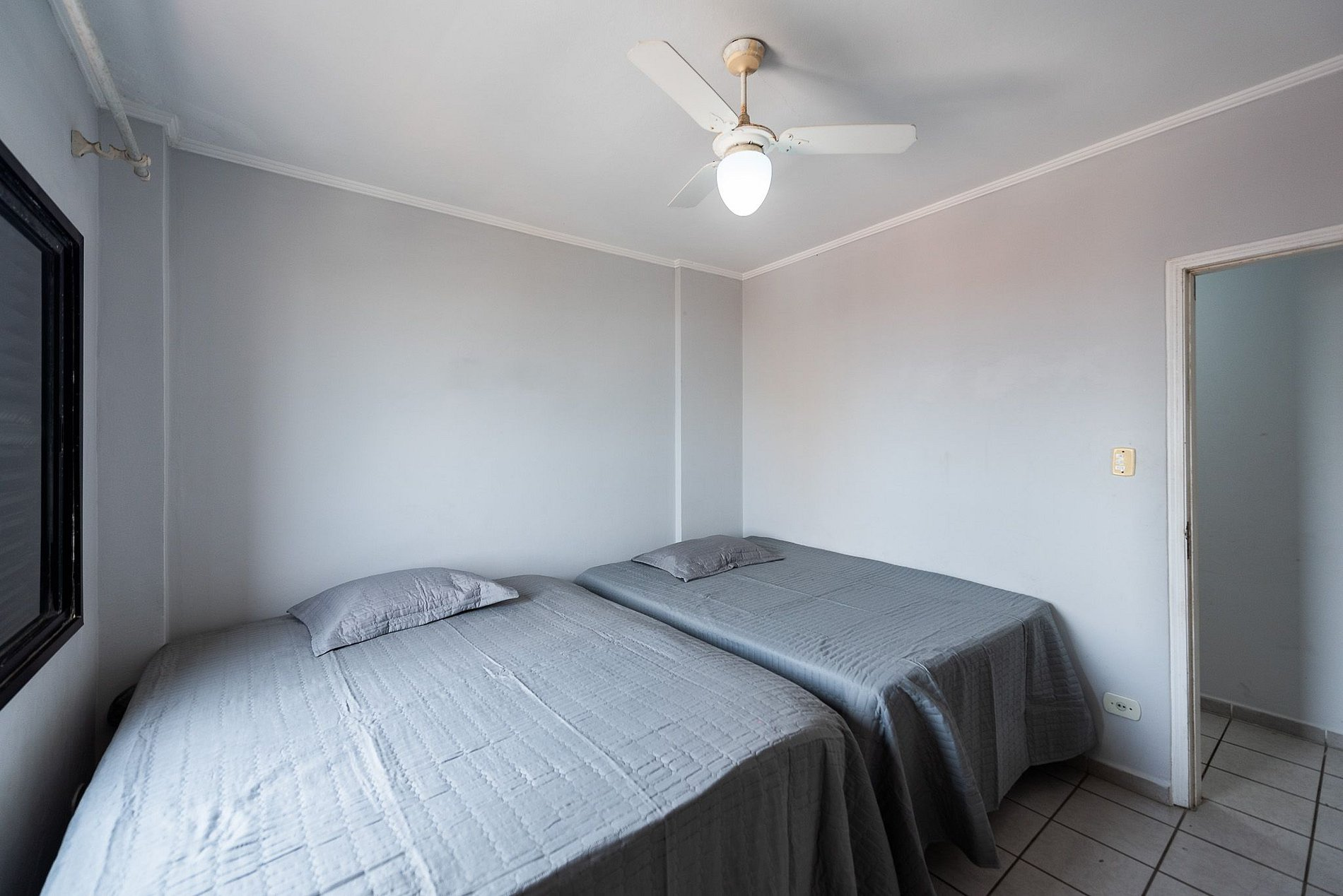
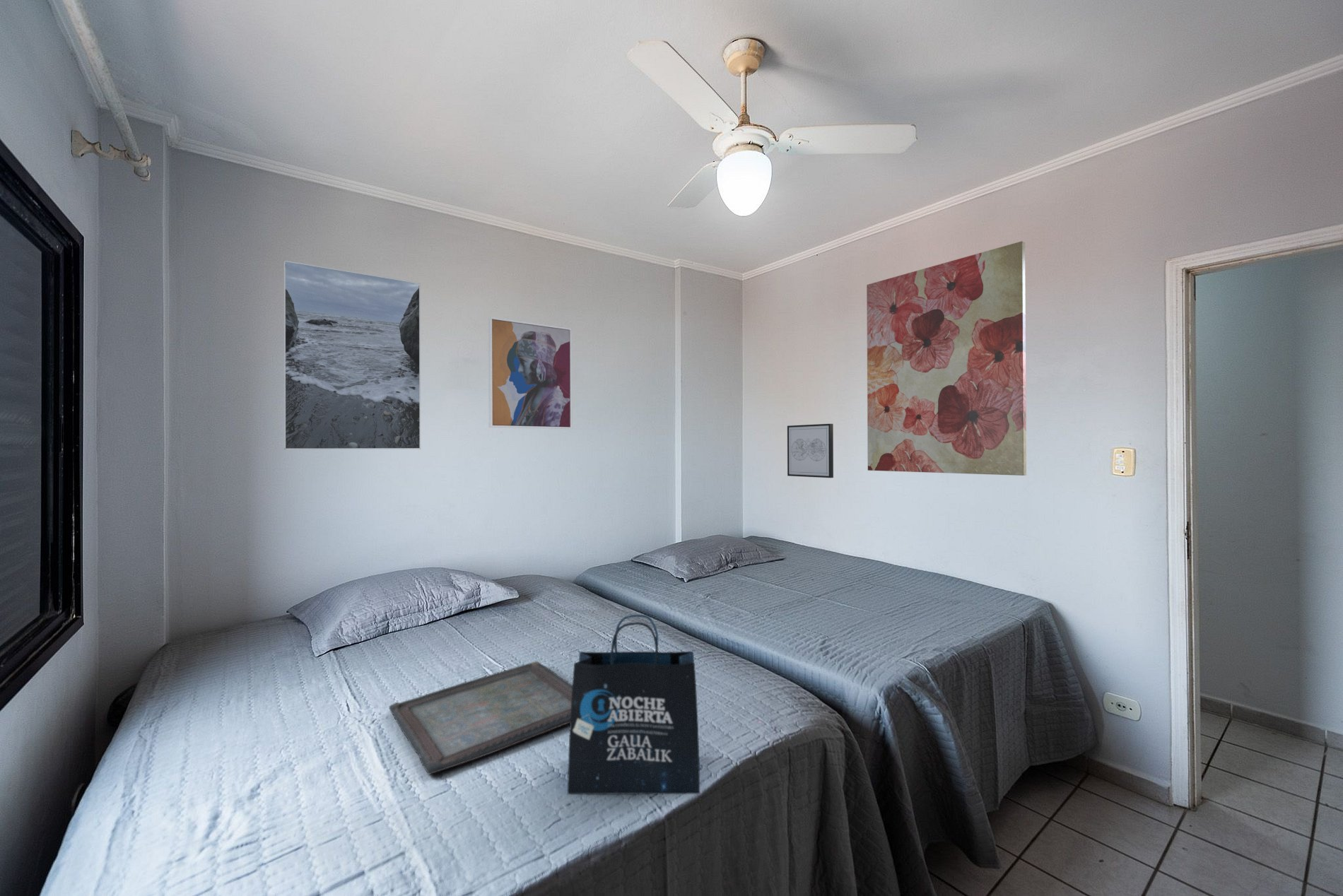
+ serving tray [388,661,573,775]
+ tote bag [567,614,700,795]
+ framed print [283,260,421,450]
+ wall art [866,240,1027,476]
+ wall art [787,423,834,478]
+ wall art [488,317,573,430]
